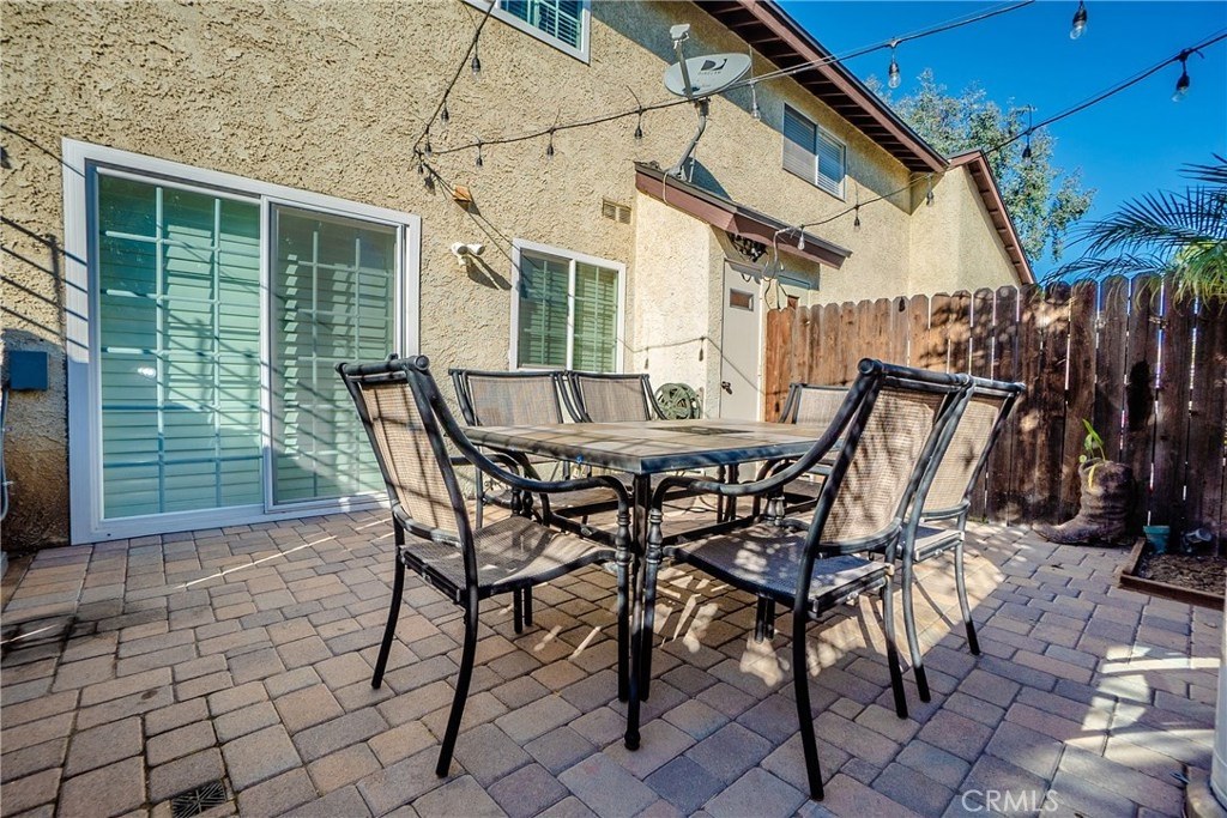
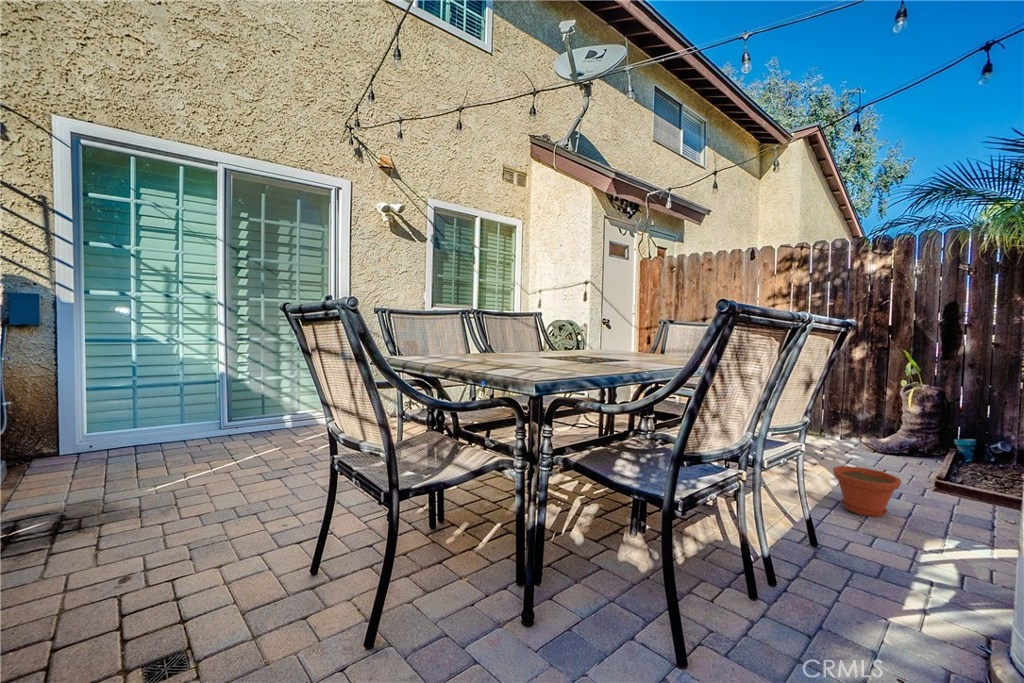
+ plant pot [832,465,903,518]
